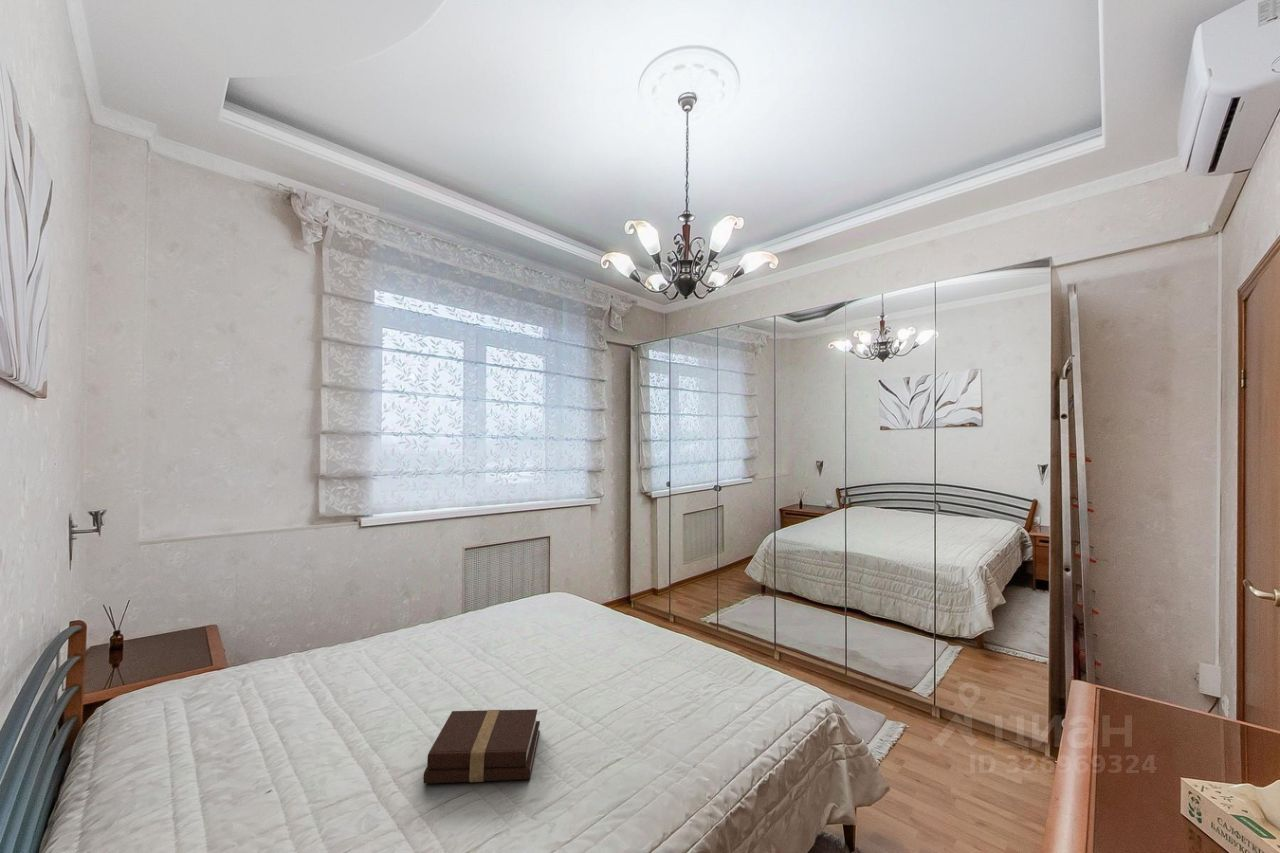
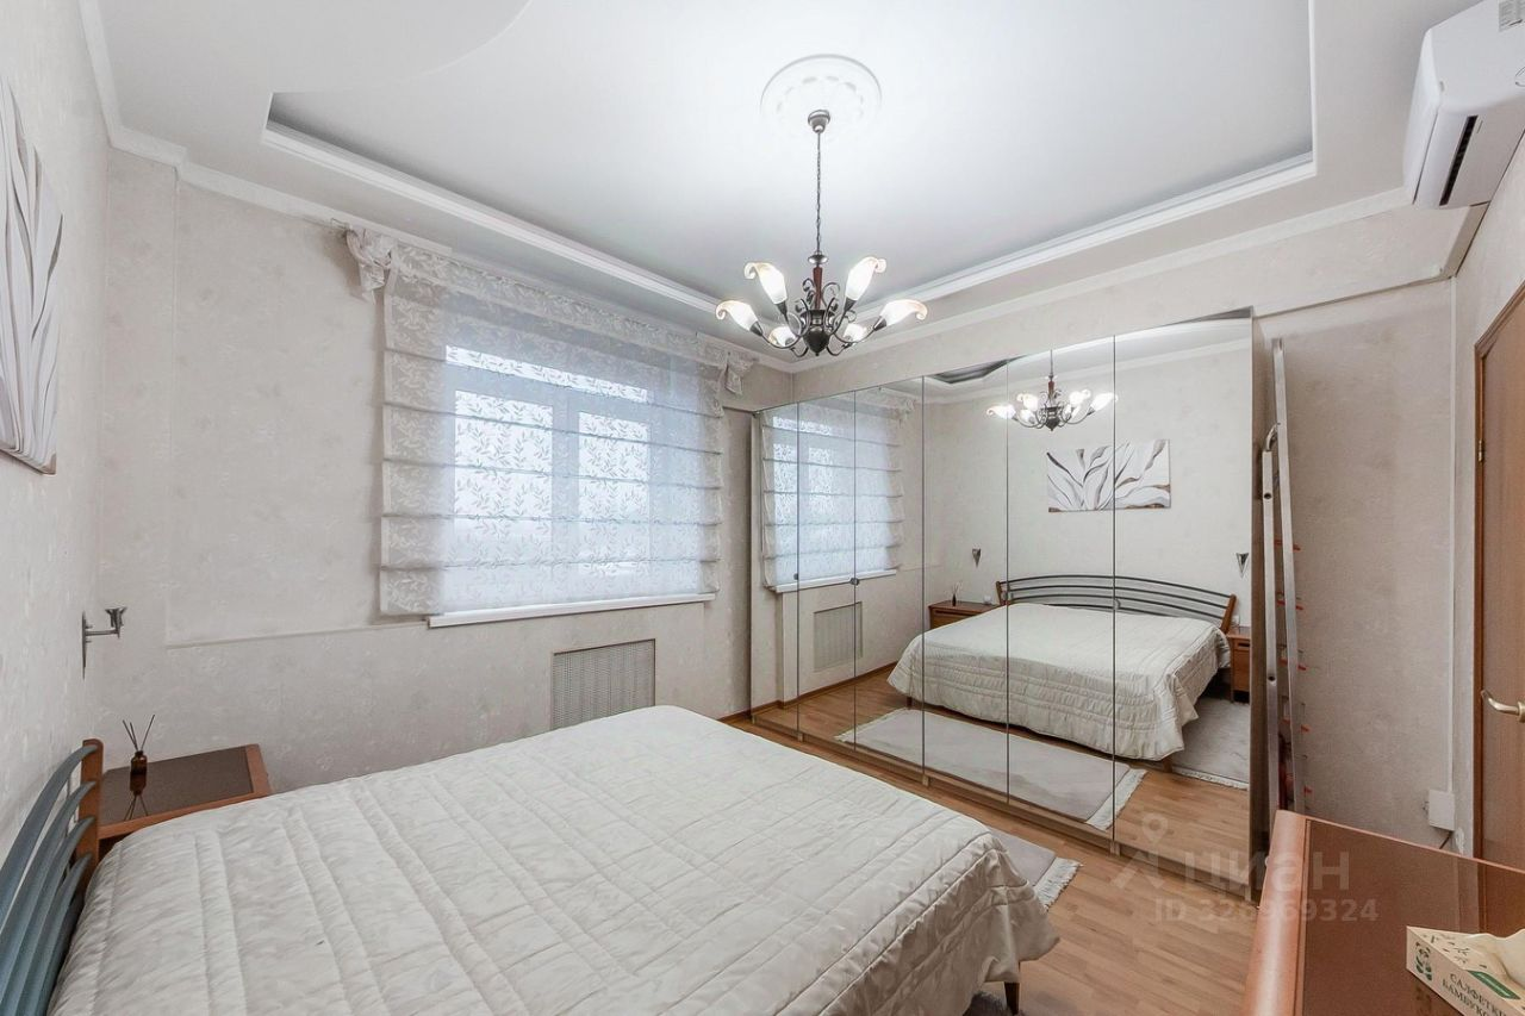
- book [422,708,541,785]
